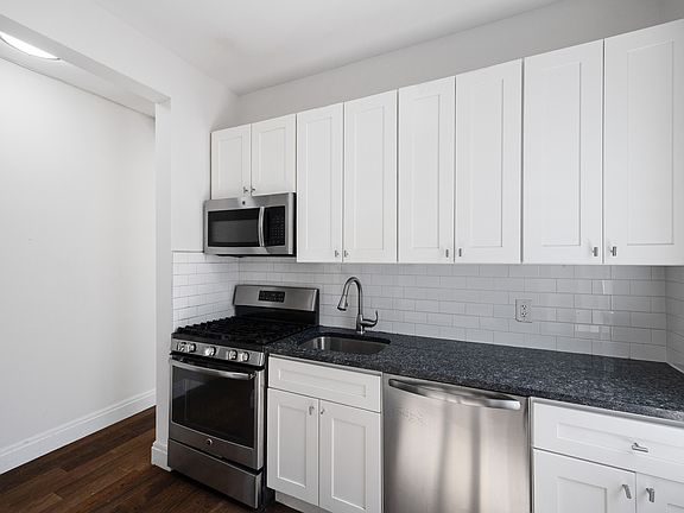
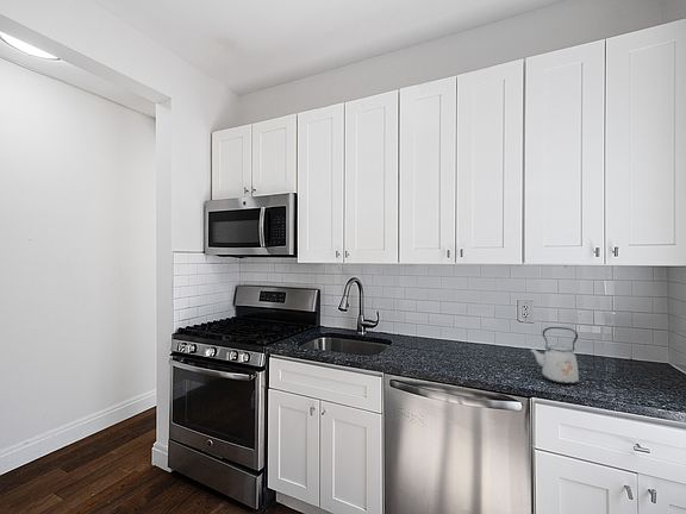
+ kettle [528,326,580,386]
